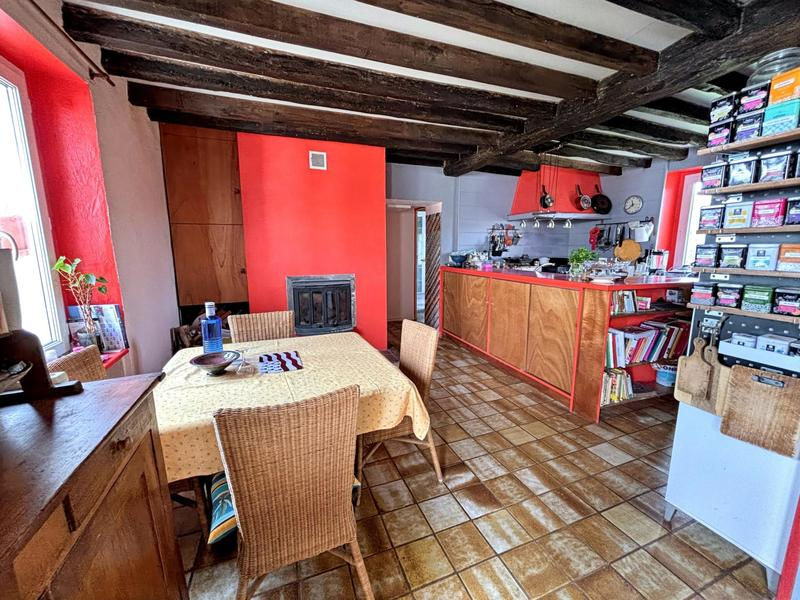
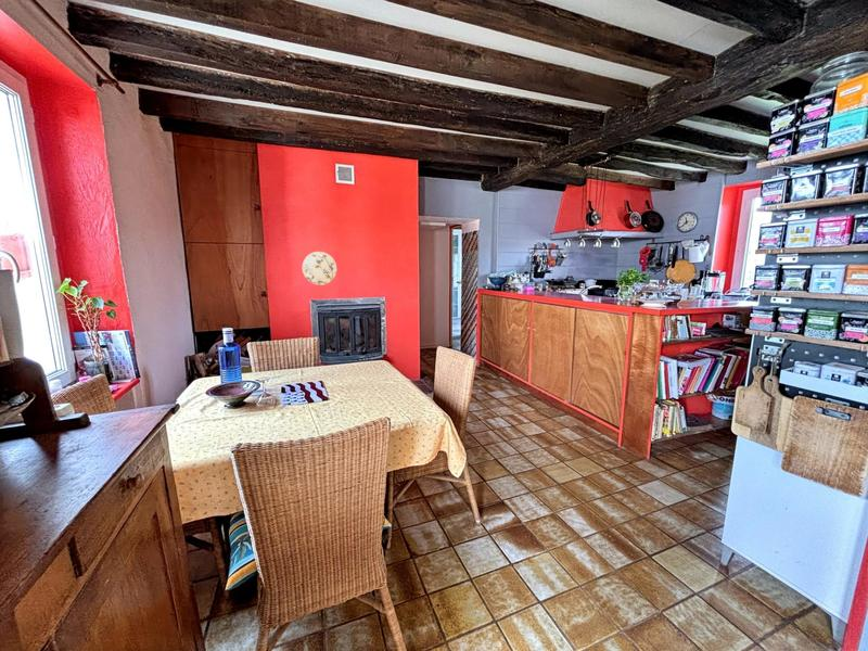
+ decorative plate [302,251,337,286]
